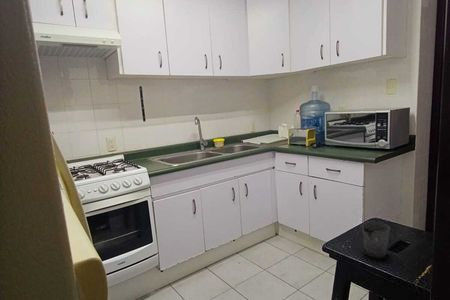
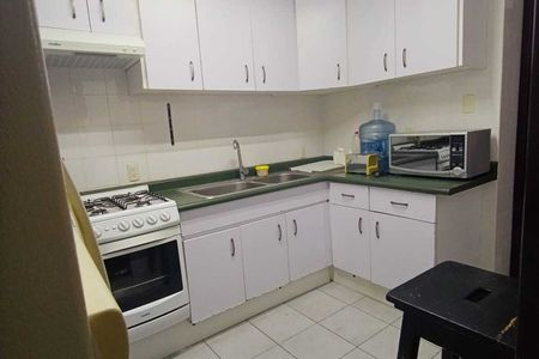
- cup [361,220,391,259]
